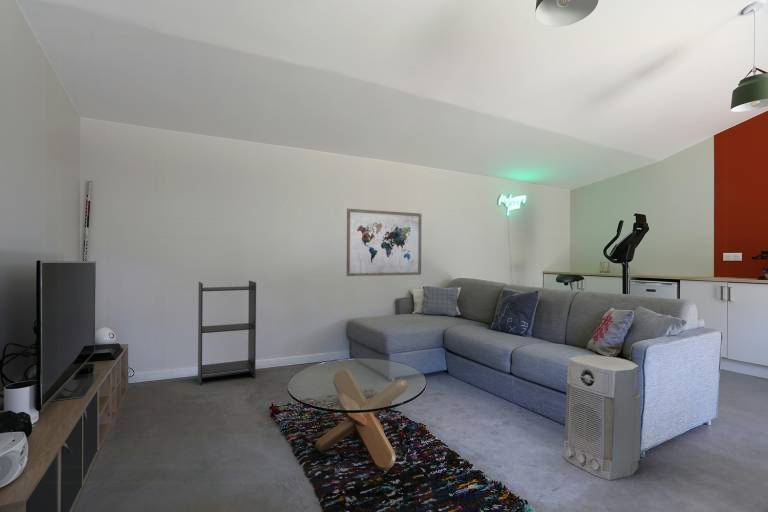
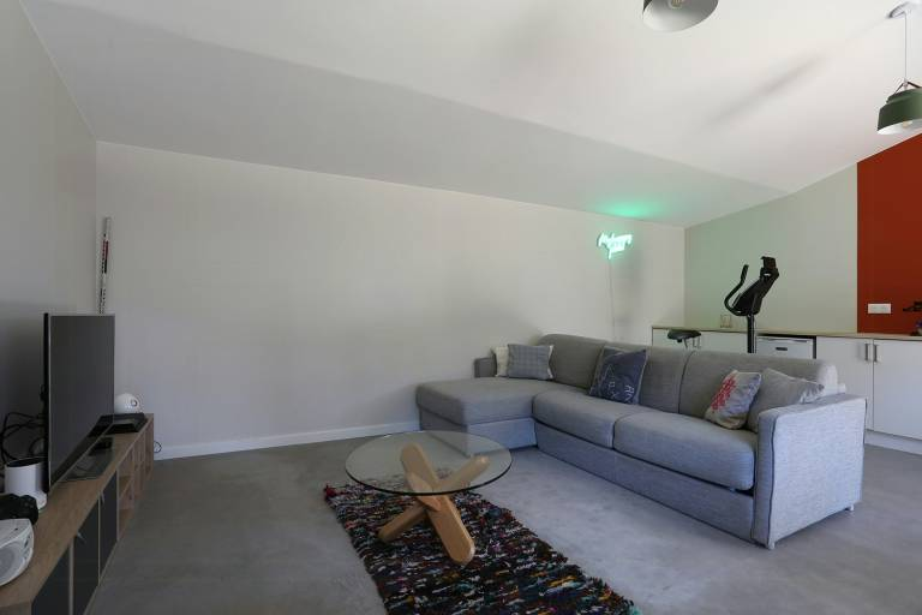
- air purifier [562,354,642,481]
- bookshelf [197,280,257,386]
- wall art [345,208,423,277]
